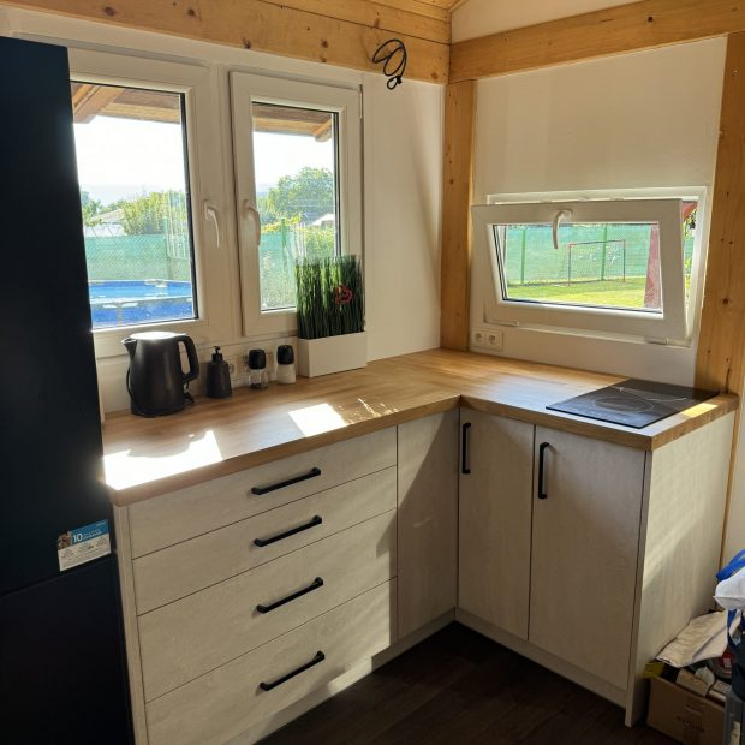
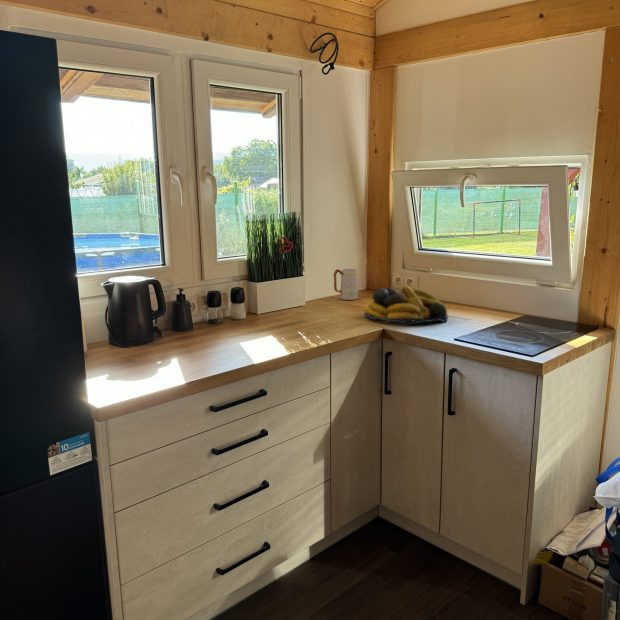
+ fruit bowl [363,285,449,324]
+ mug [333,268,359,301]
